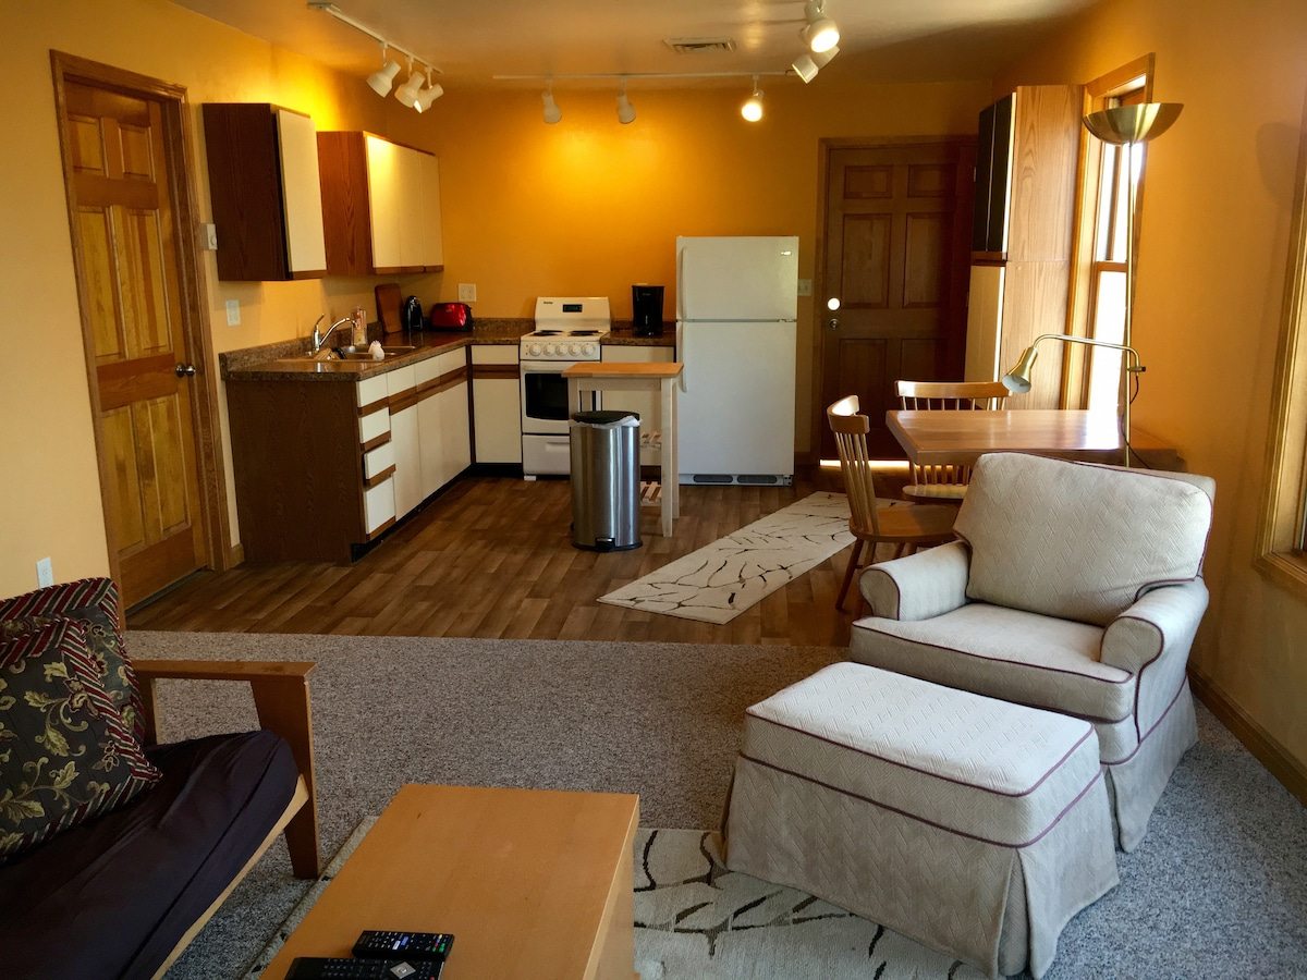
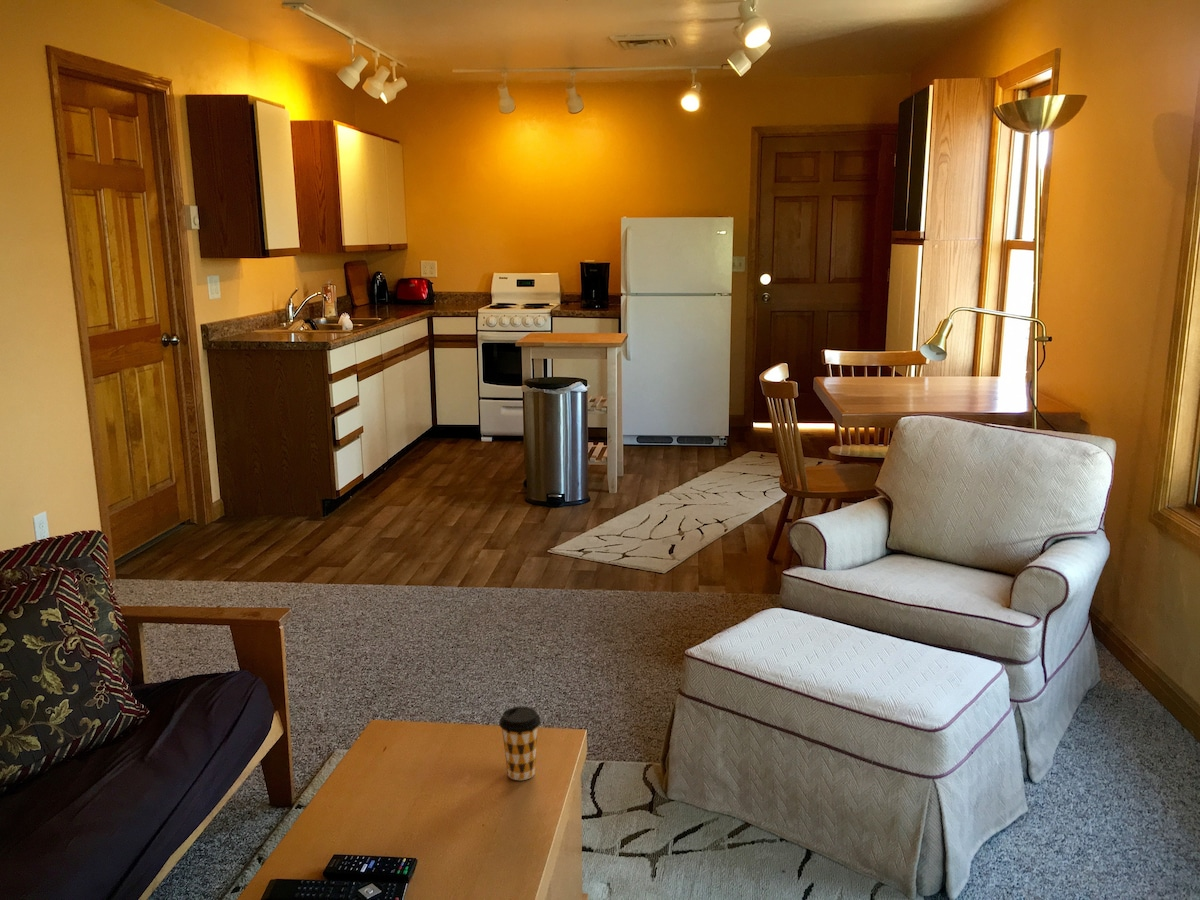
+ coffee cup [498,706,542,781]
